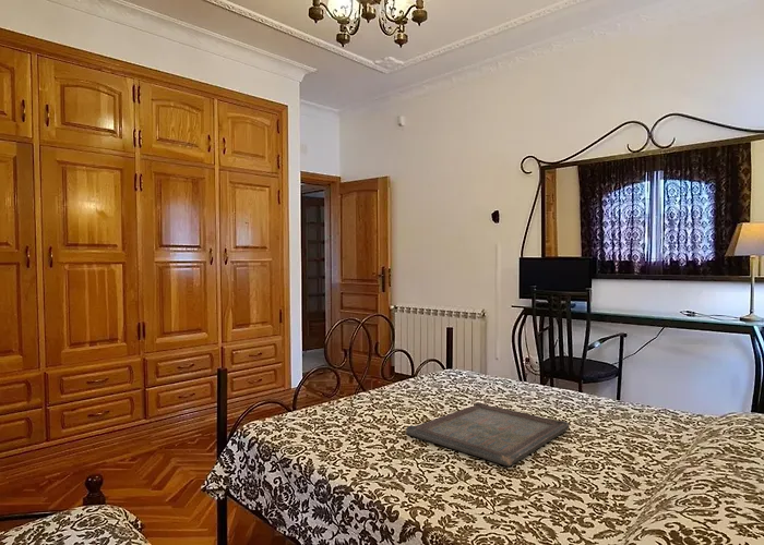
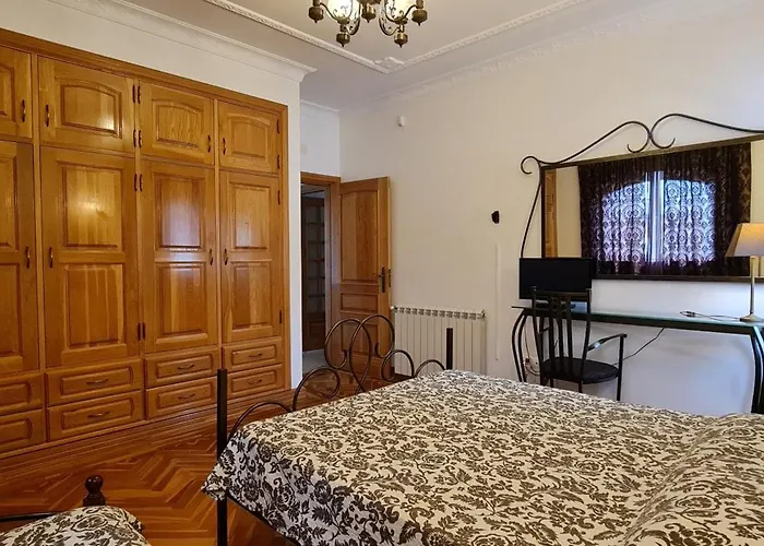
- serving tray [405,402,571,468]
